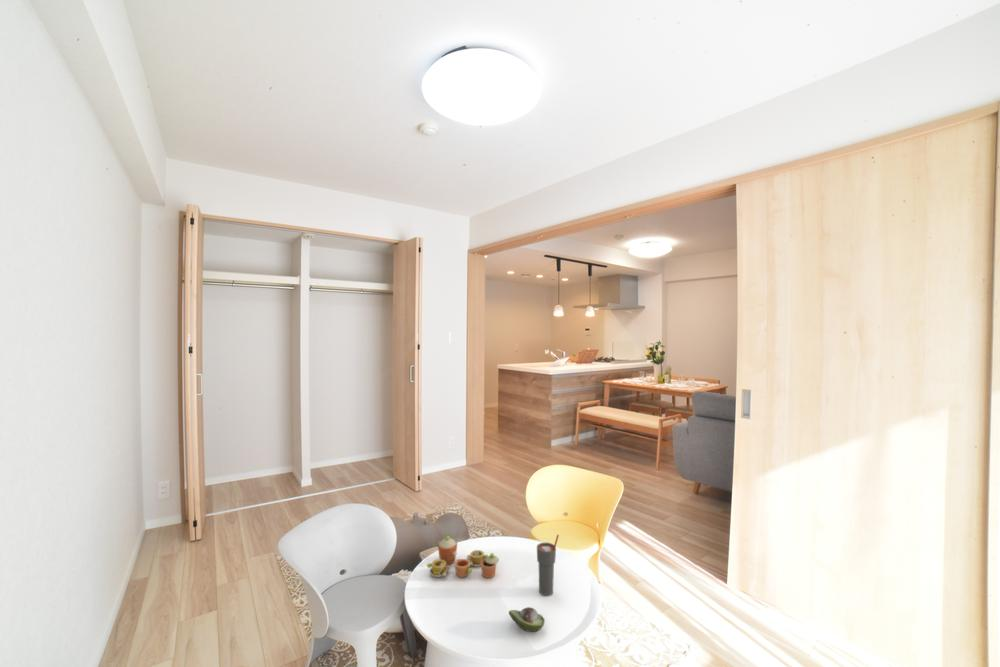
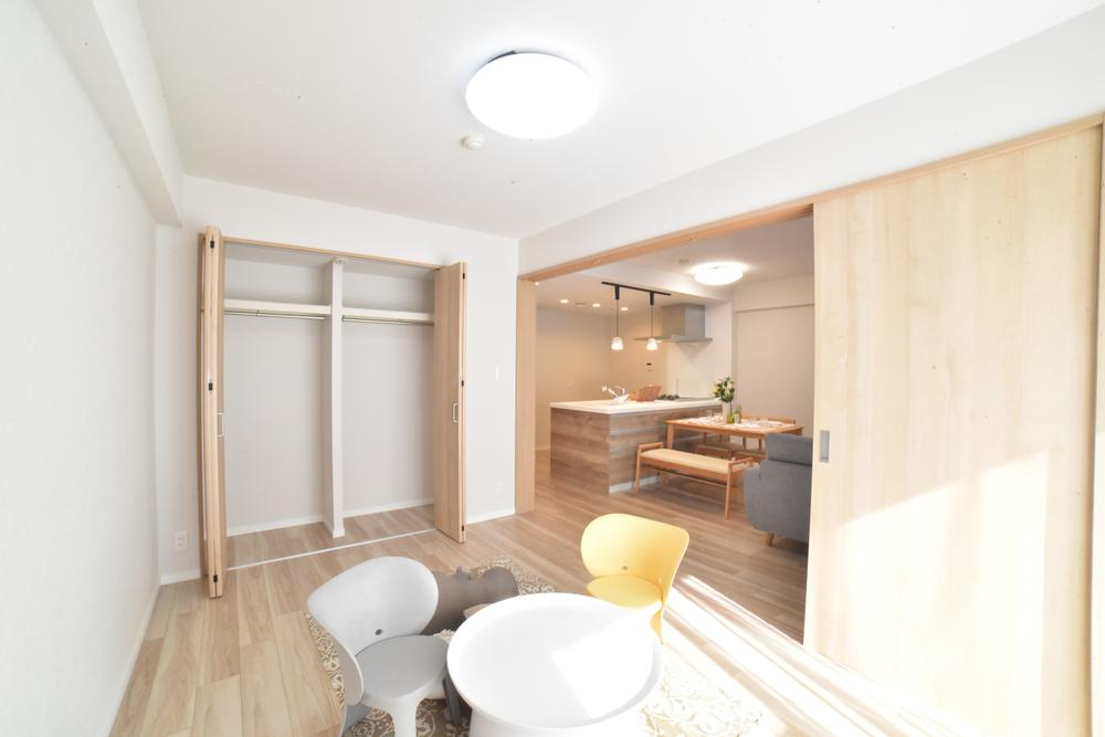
- toy tea set [426,535,500,579]
- fruit [508,606,546,633]
- cup [536,534,560,597]
